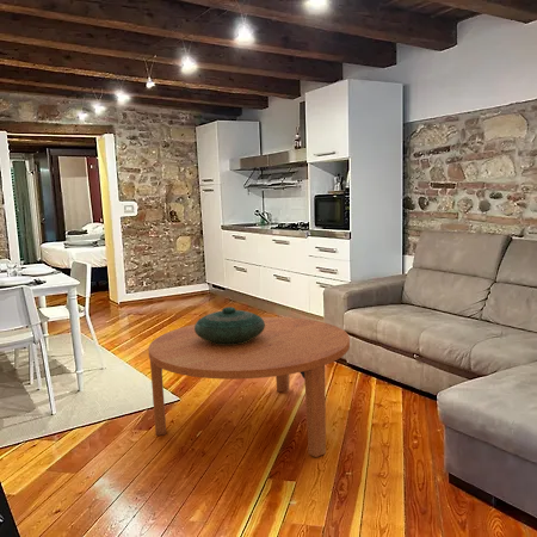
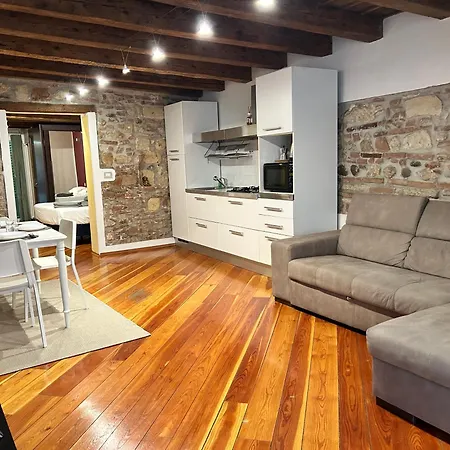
- decorative bowl [195,305,265,345]
- coffee table [147,316,351,458]
